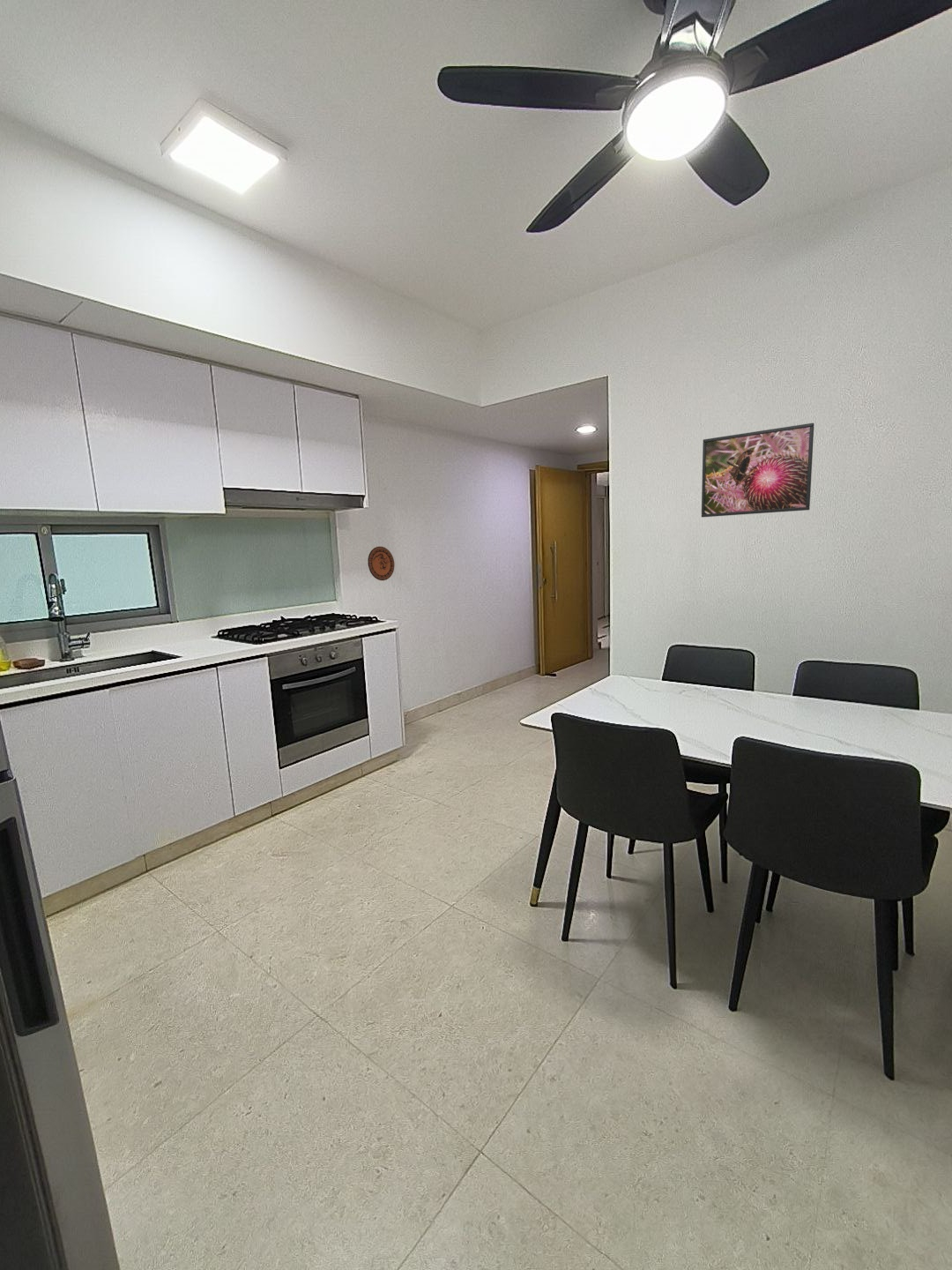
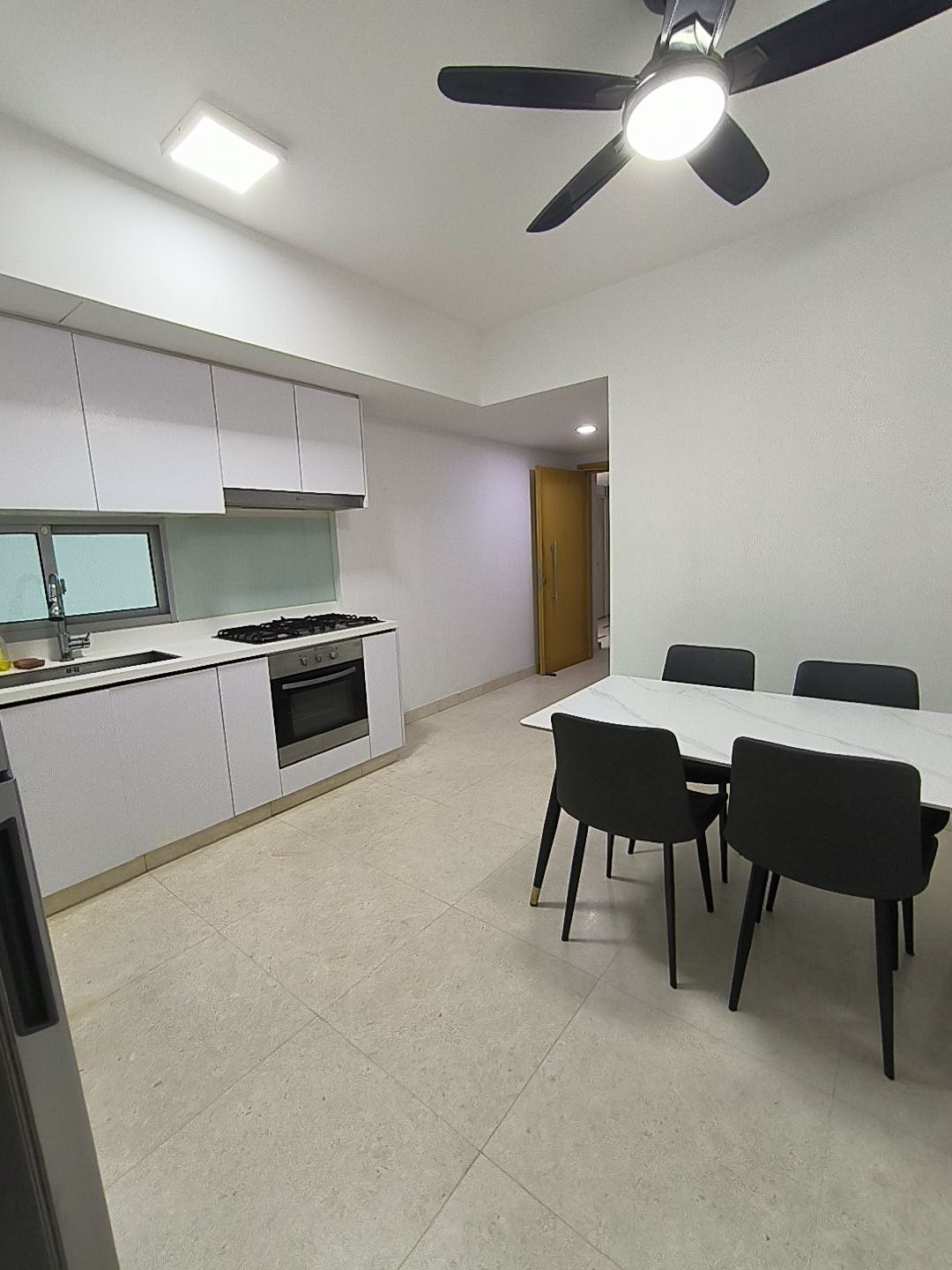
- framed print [701,422,814,518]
- decorative plate [367,546,395,581]
